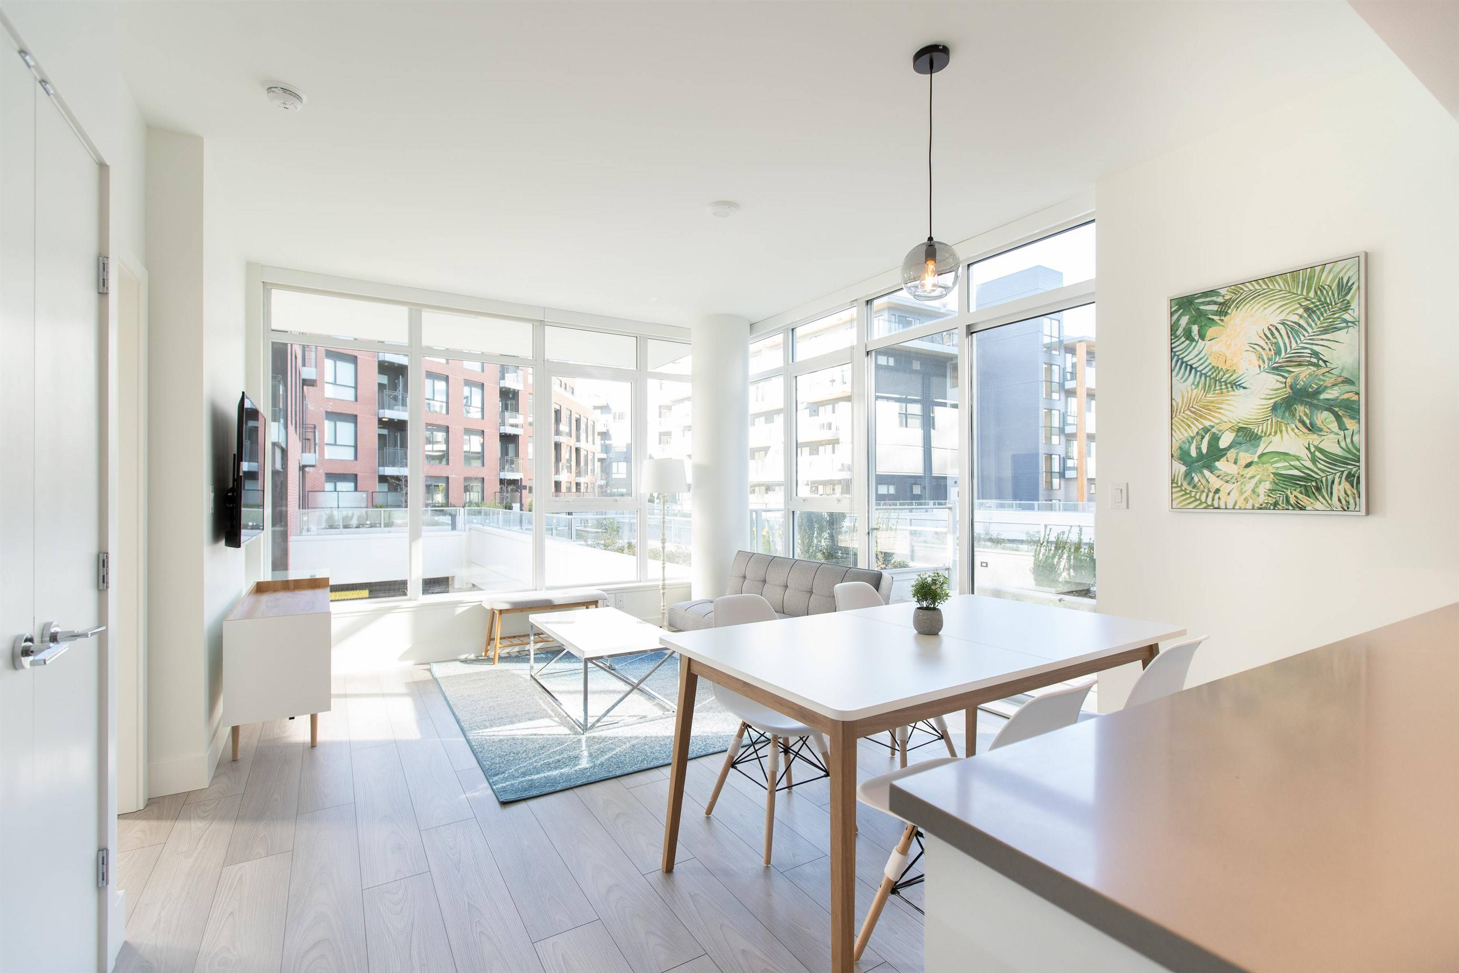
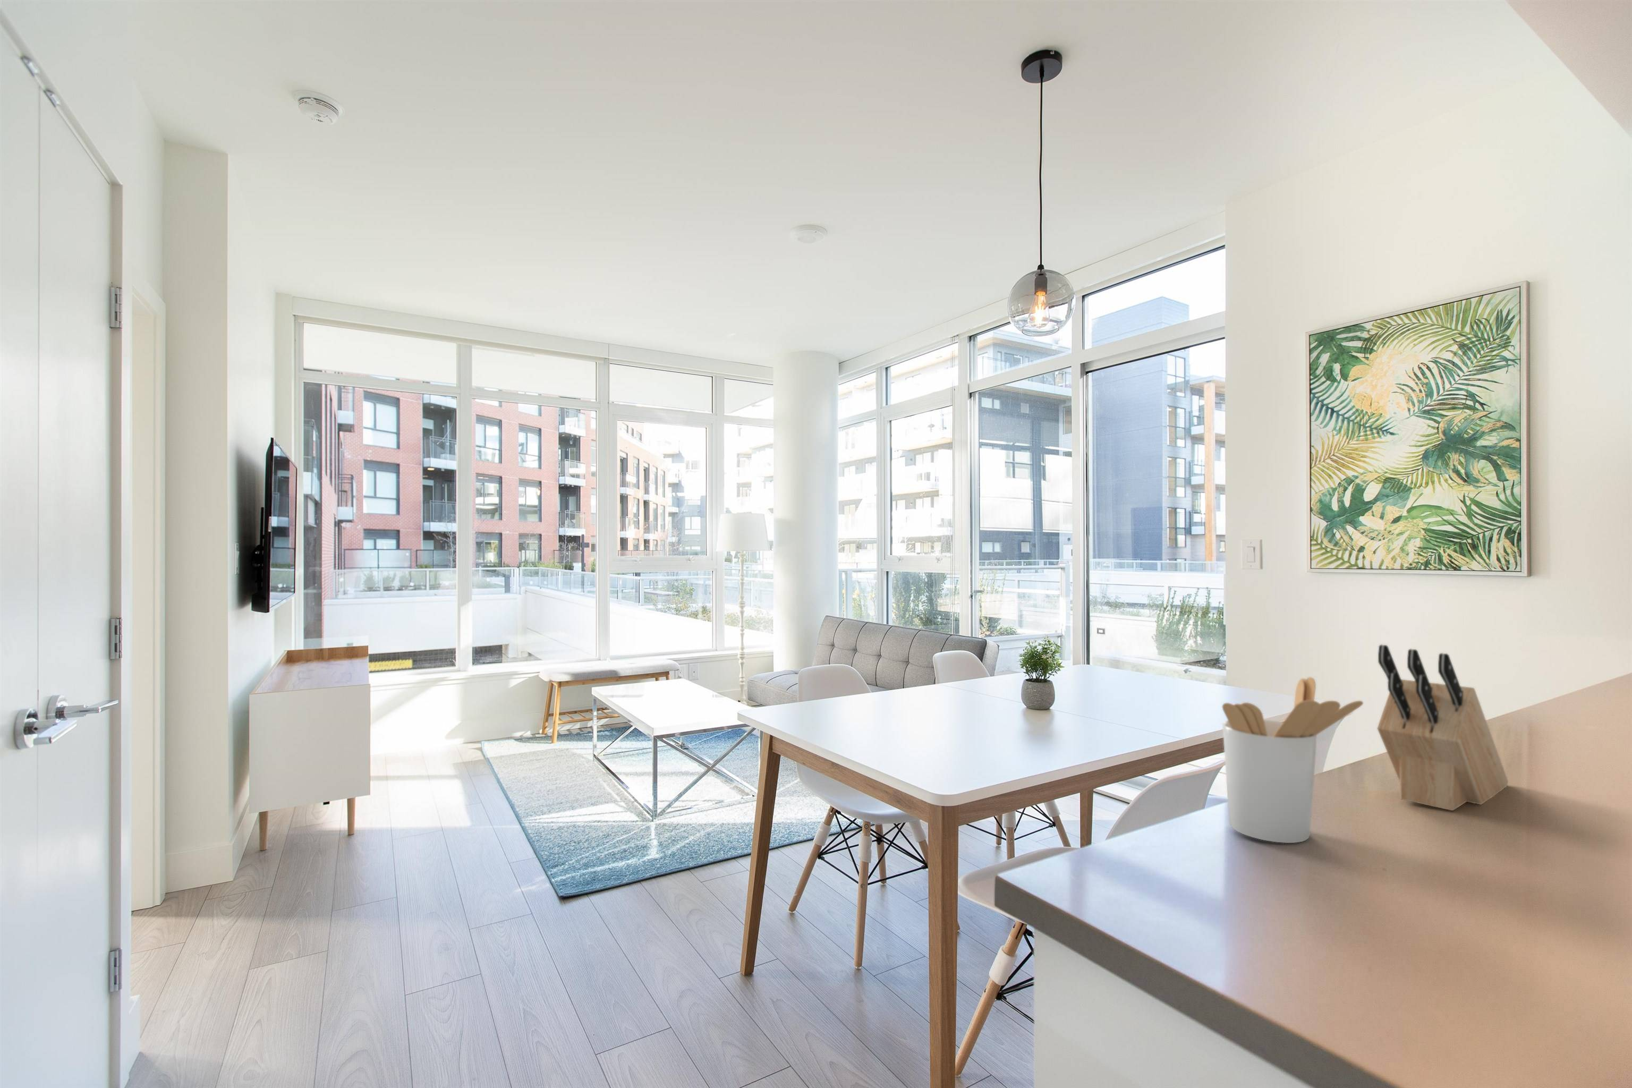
+ utensil holder [1222,676,1364,844]
+ knife block [1377,644,1509,811]
